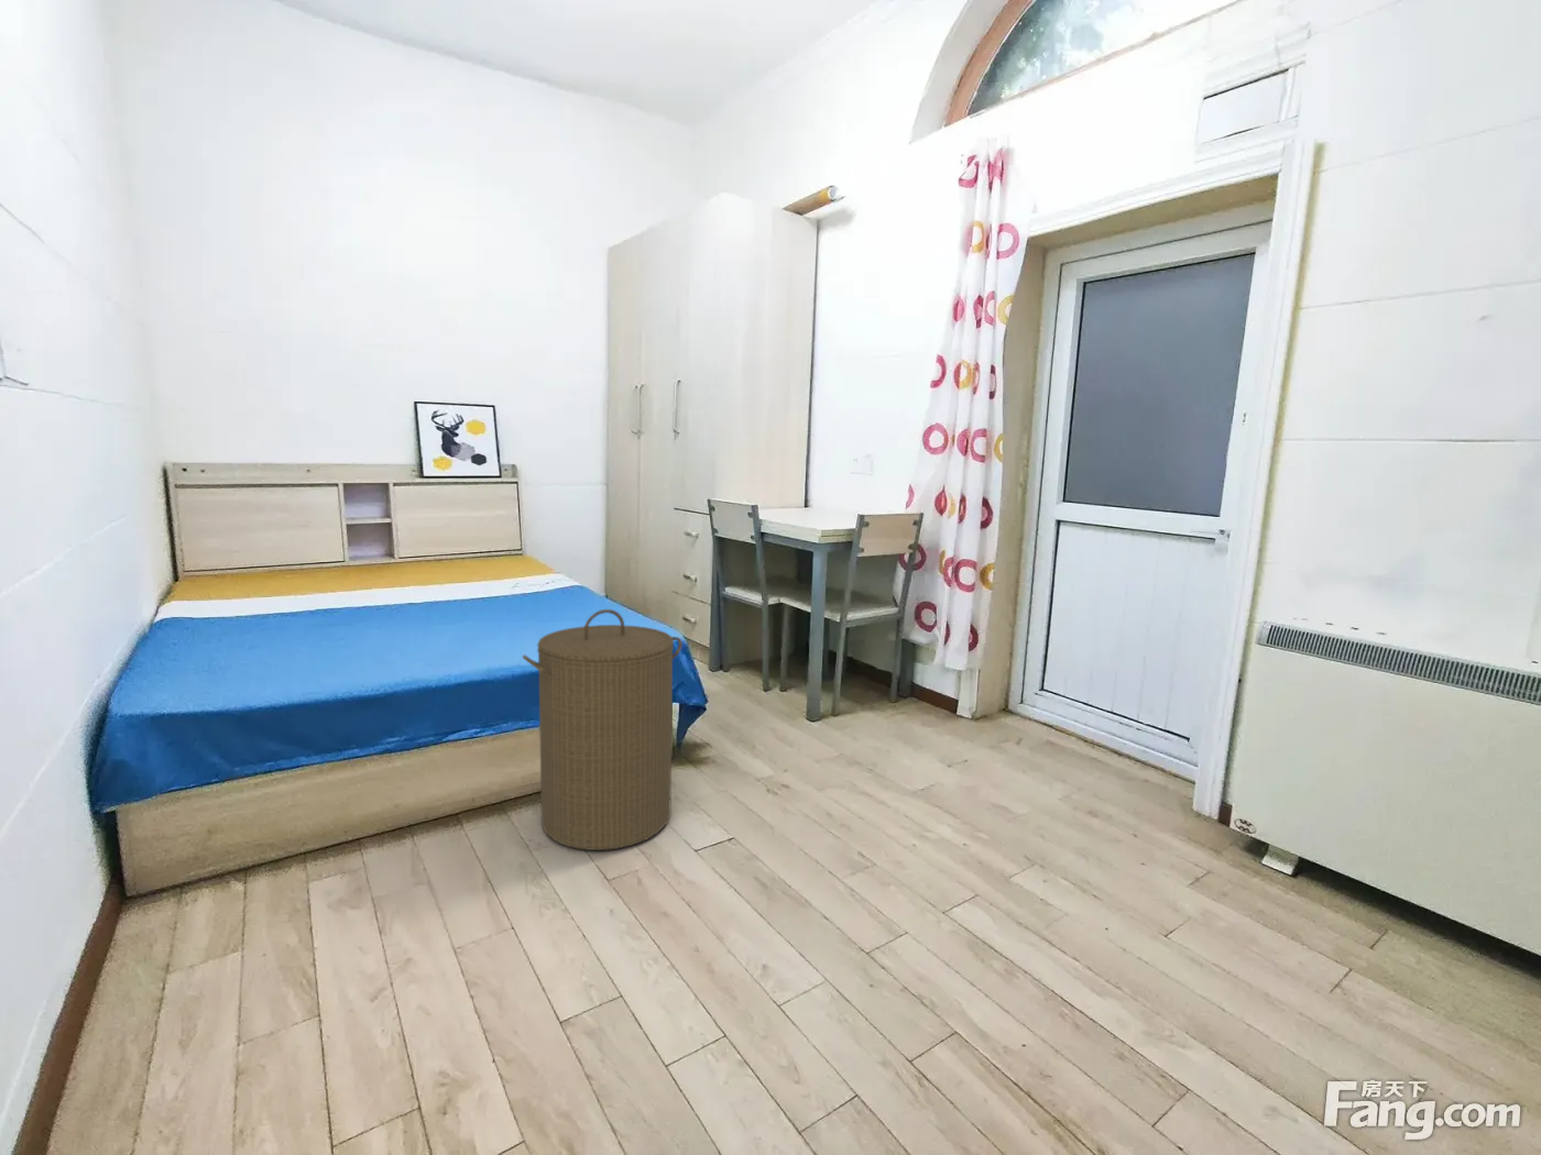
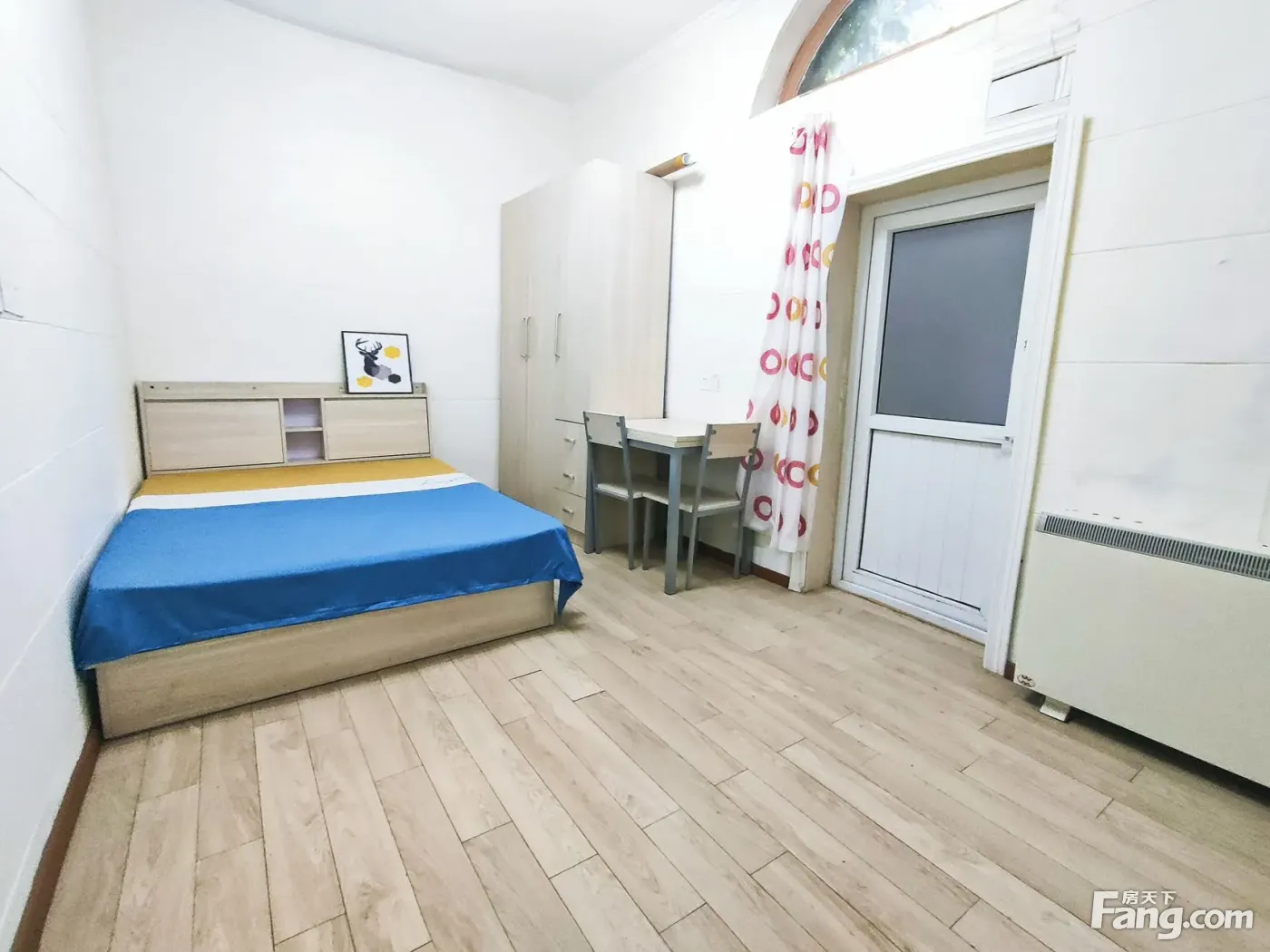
- laundry hamper [522,608,683,852]
